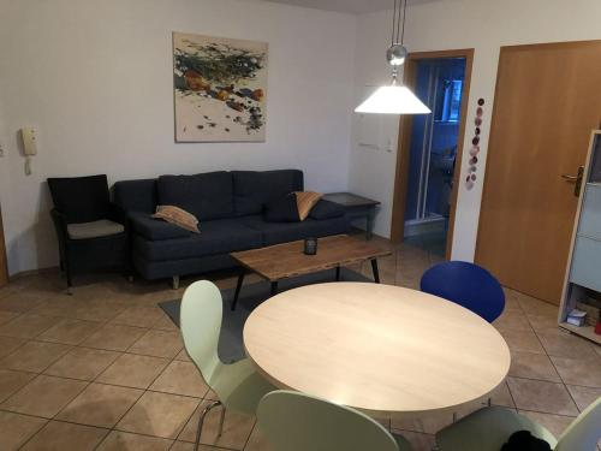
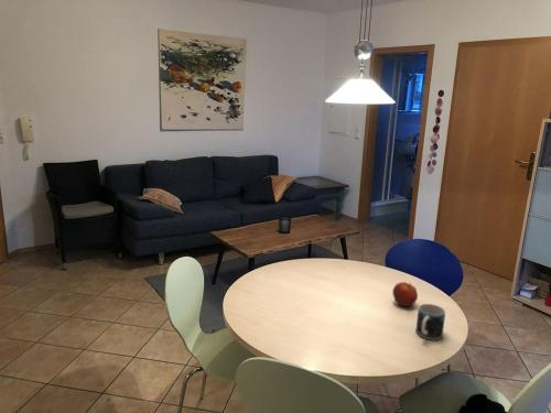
+ mug [414,303,446,340]
+ apple [391,281,419,307]
